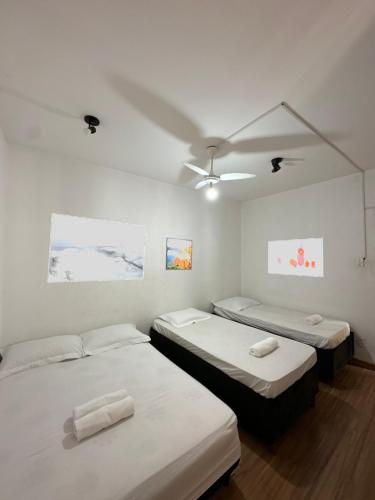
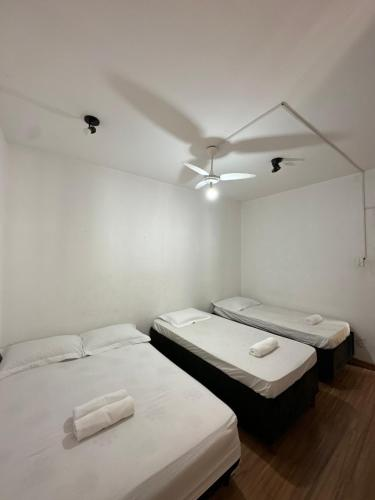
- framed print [165,237,193,271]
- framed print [47,212,146,283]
- wall art [268,237,325,278]
